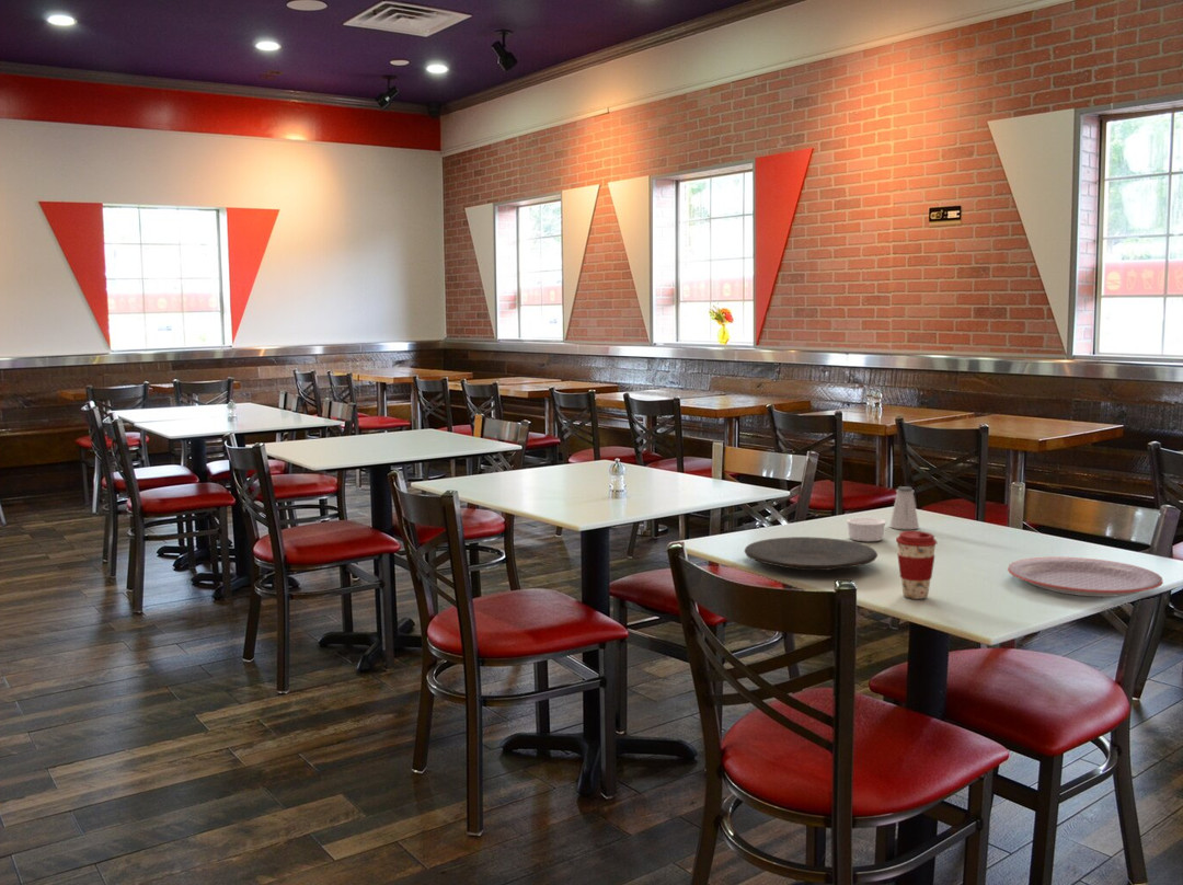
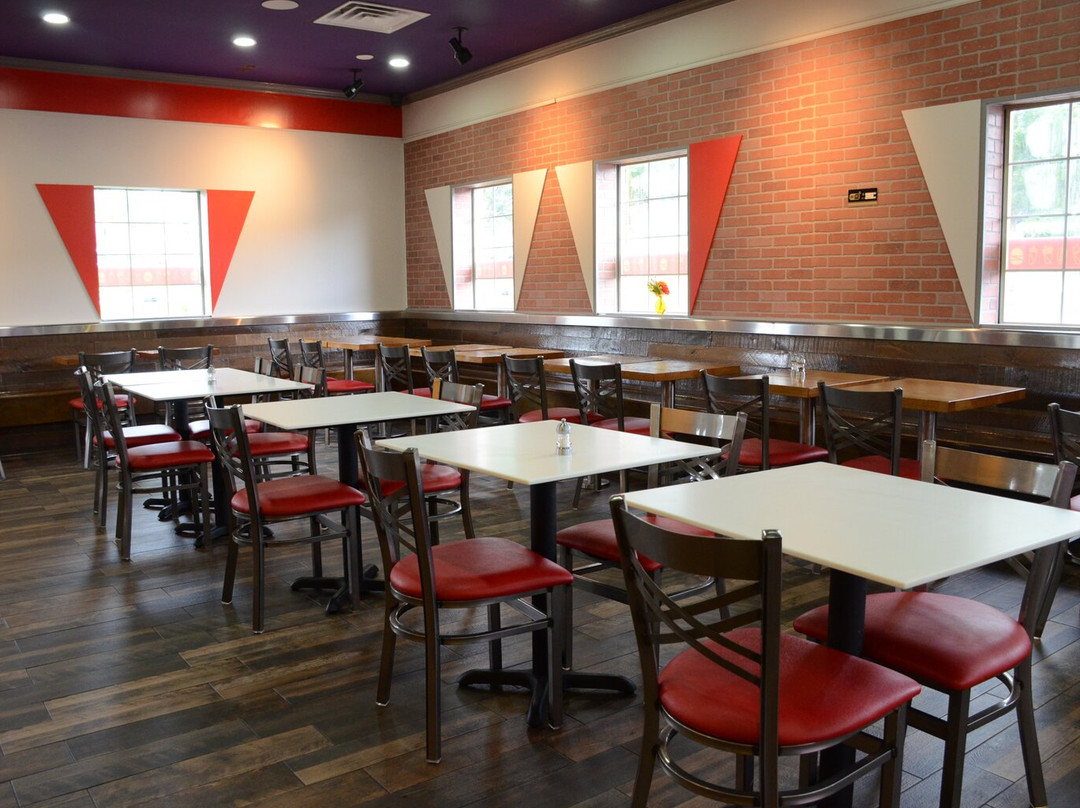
- ramekin [846,517,886,542]
- saltshaker [888,485,920,530]
- plate [743,536,878,572]
- coffee cup [895,530,938,600]
- plate [1007,556,1164,598]
